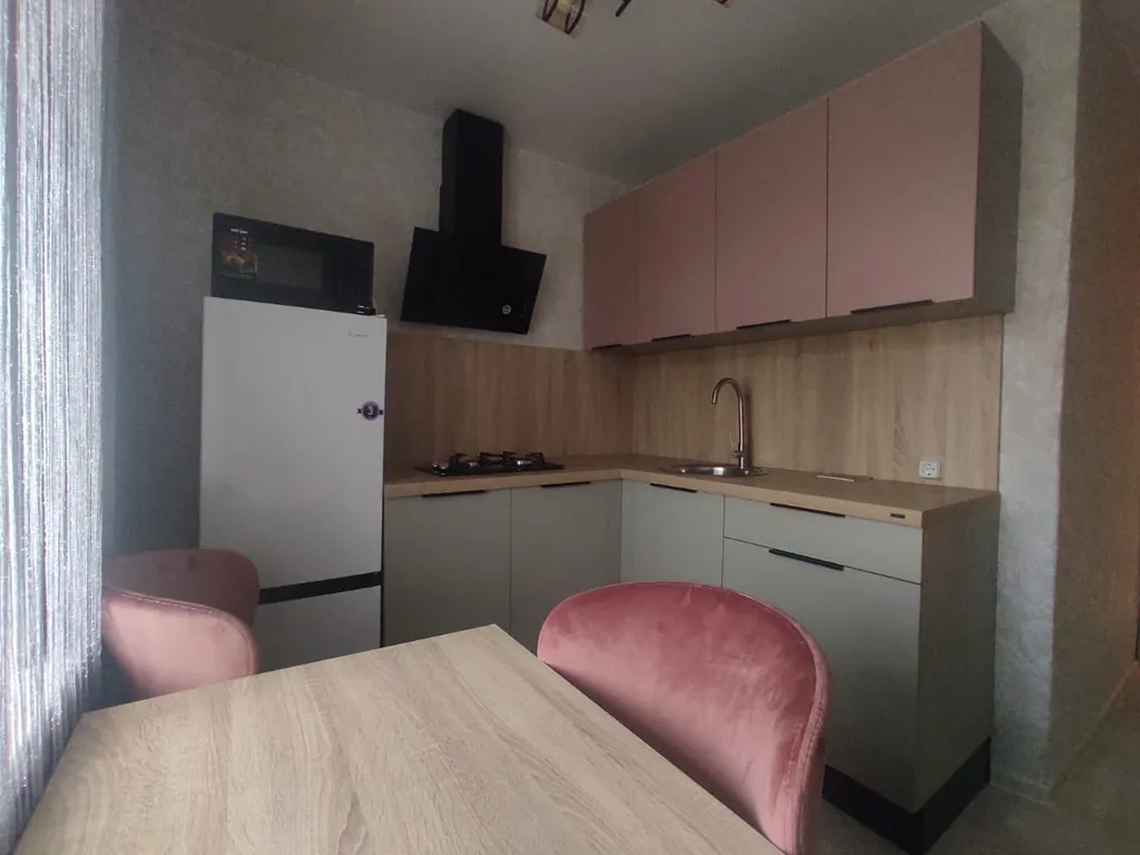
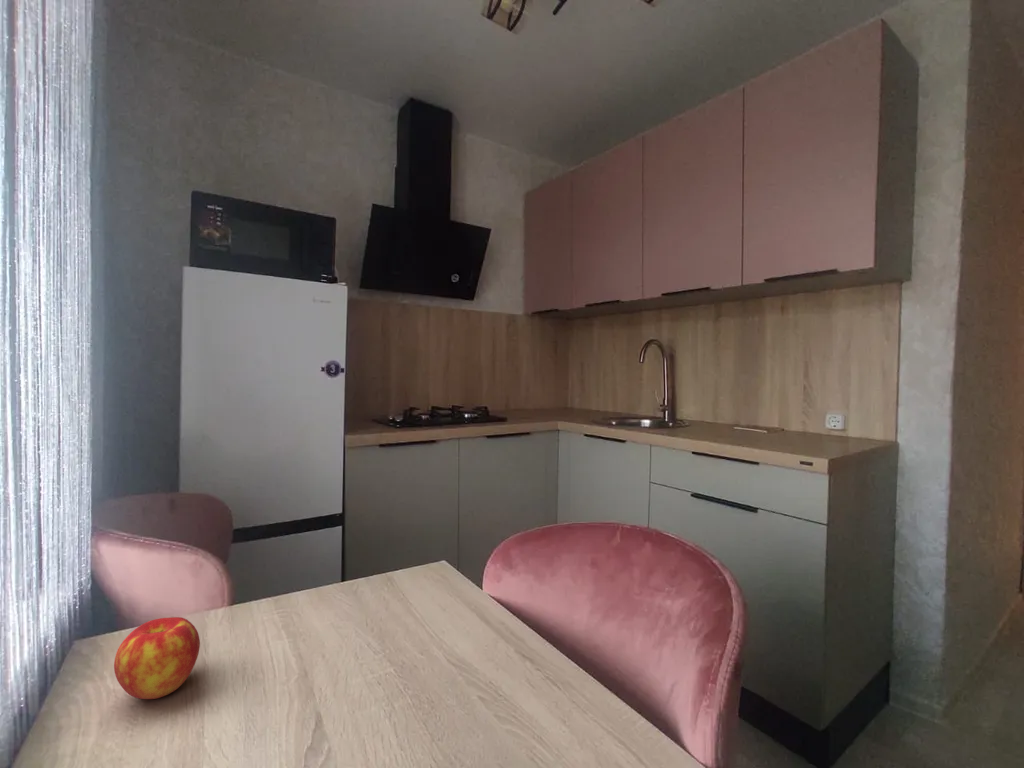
+ apple [113,616,201,700]
